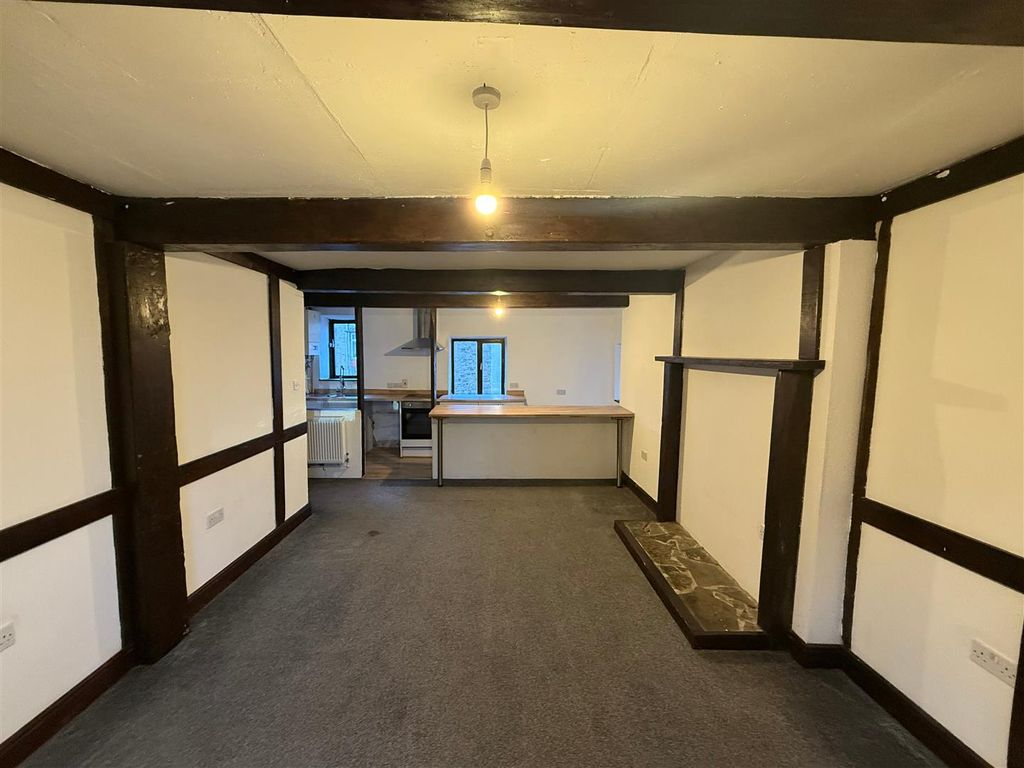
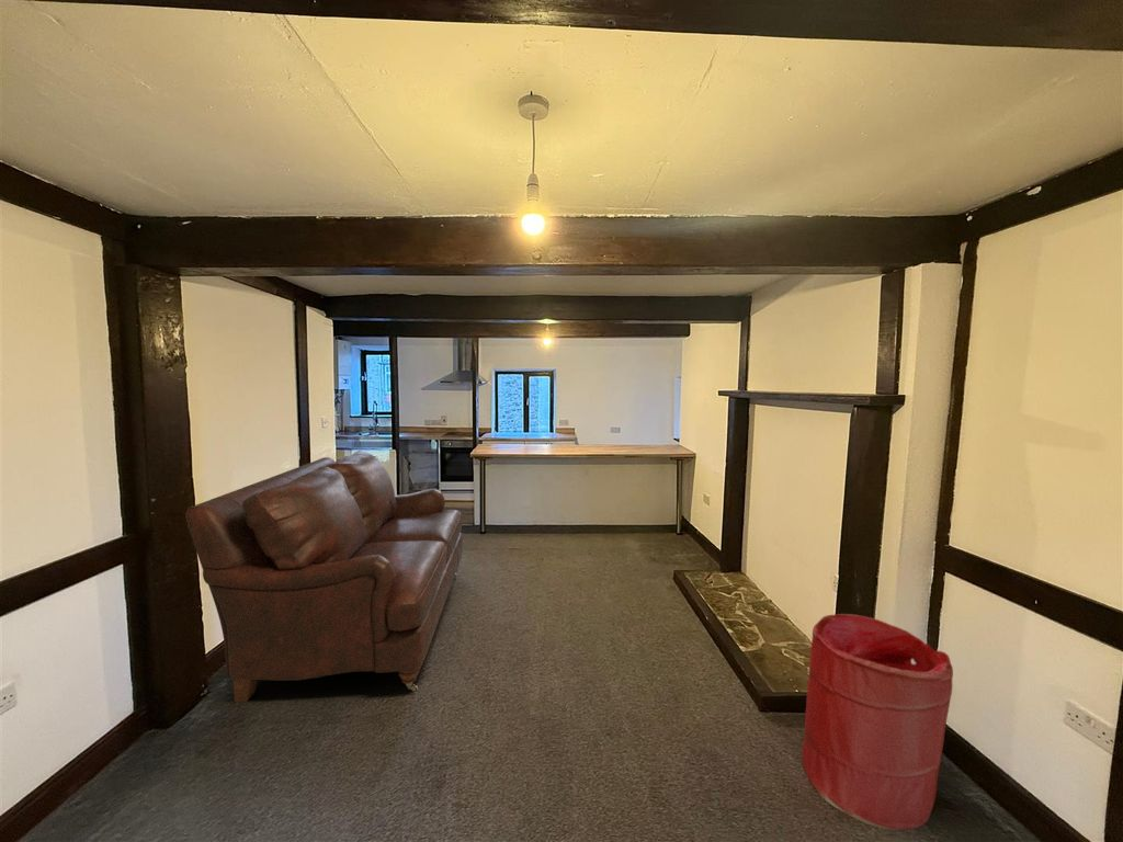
+ laundry hamper [801,613,954,831]
+ sofa [185,450,464,704]
